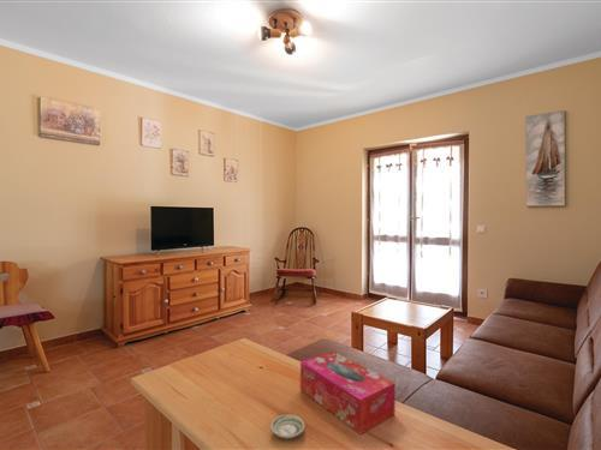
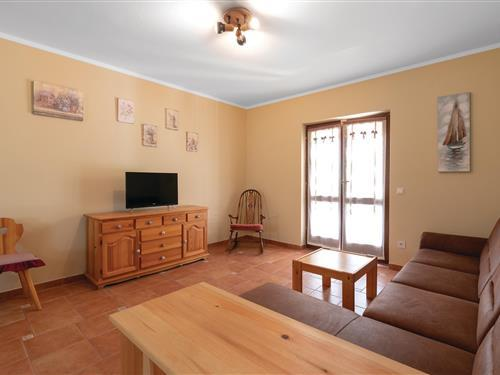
- saucer [269,414,307,440]
- tissue box [299,350,397,436]
